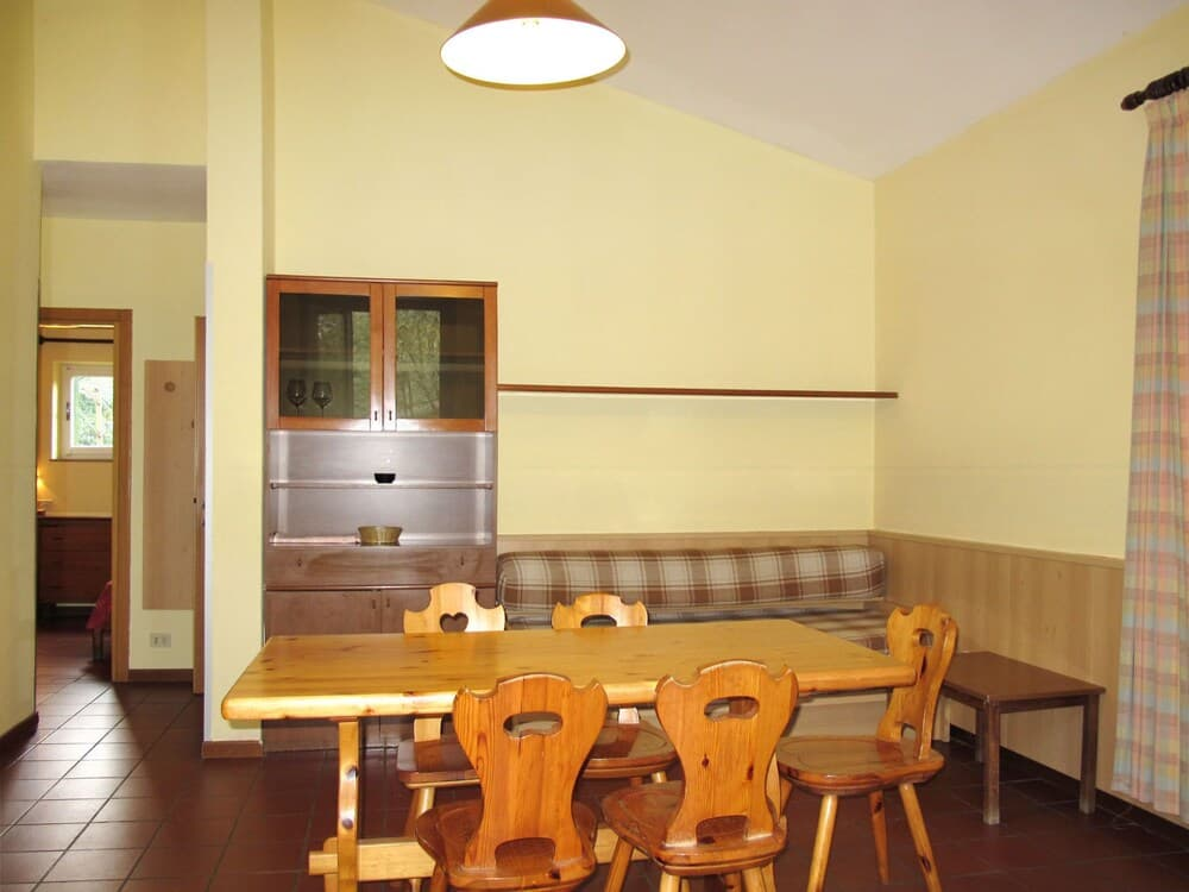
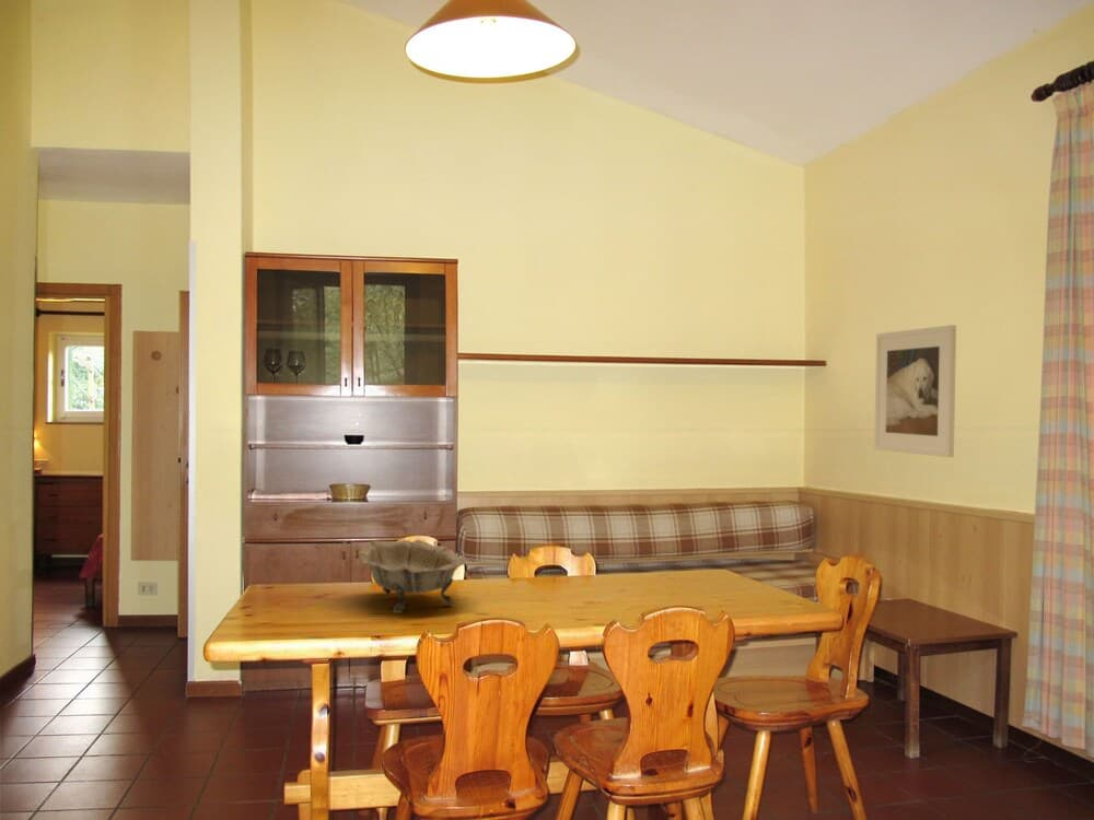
+ decorative bowl [357,538,469,614]
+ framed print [873,324,957,458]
